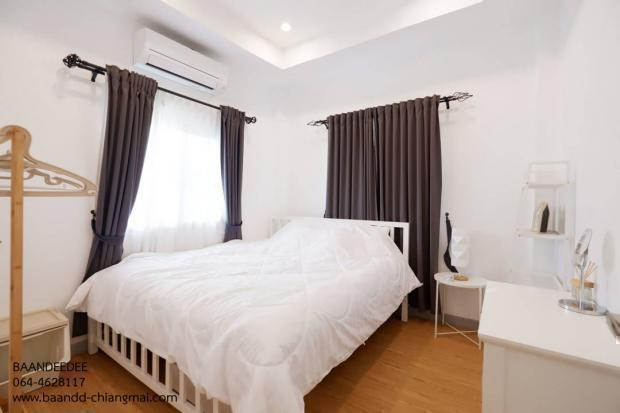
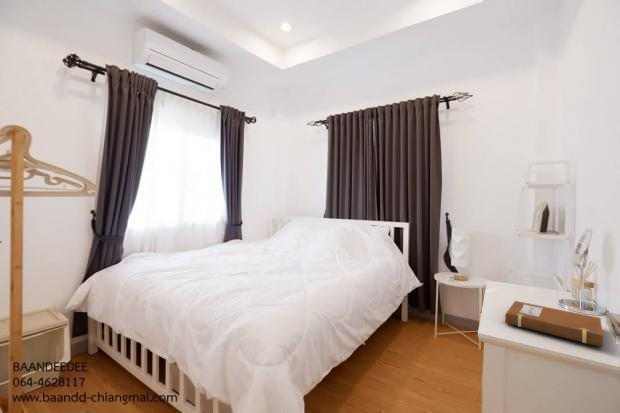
+ notebook [502,300,604,348]
